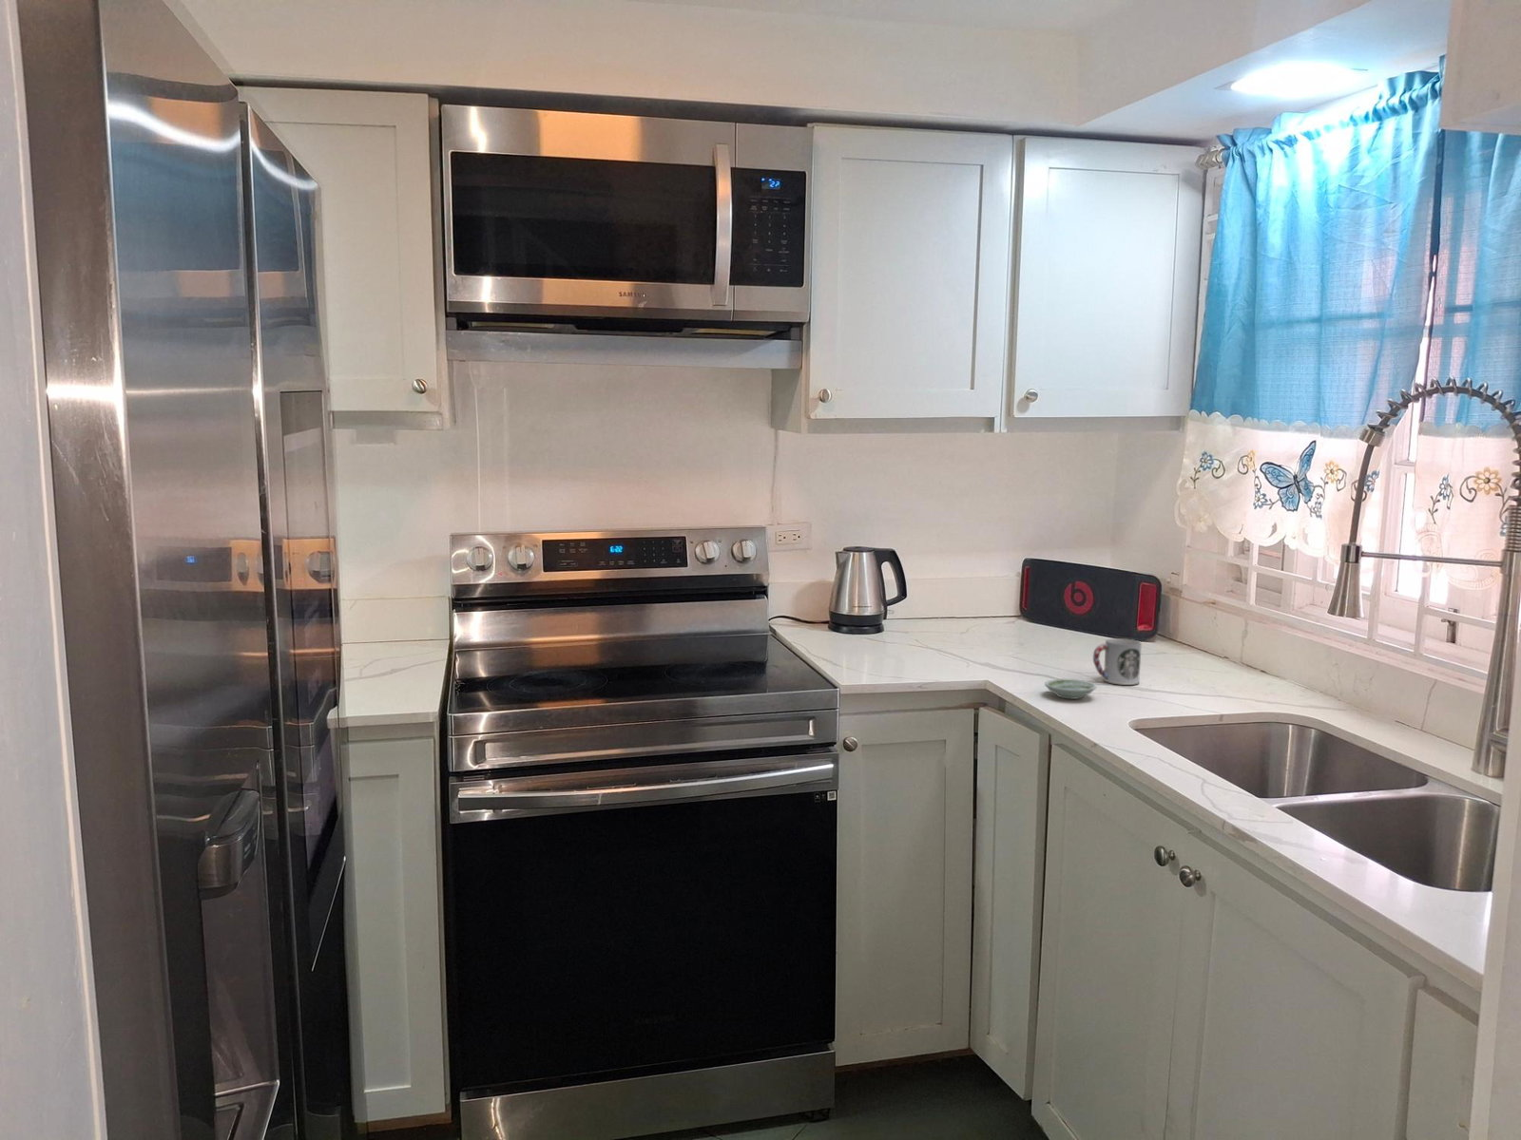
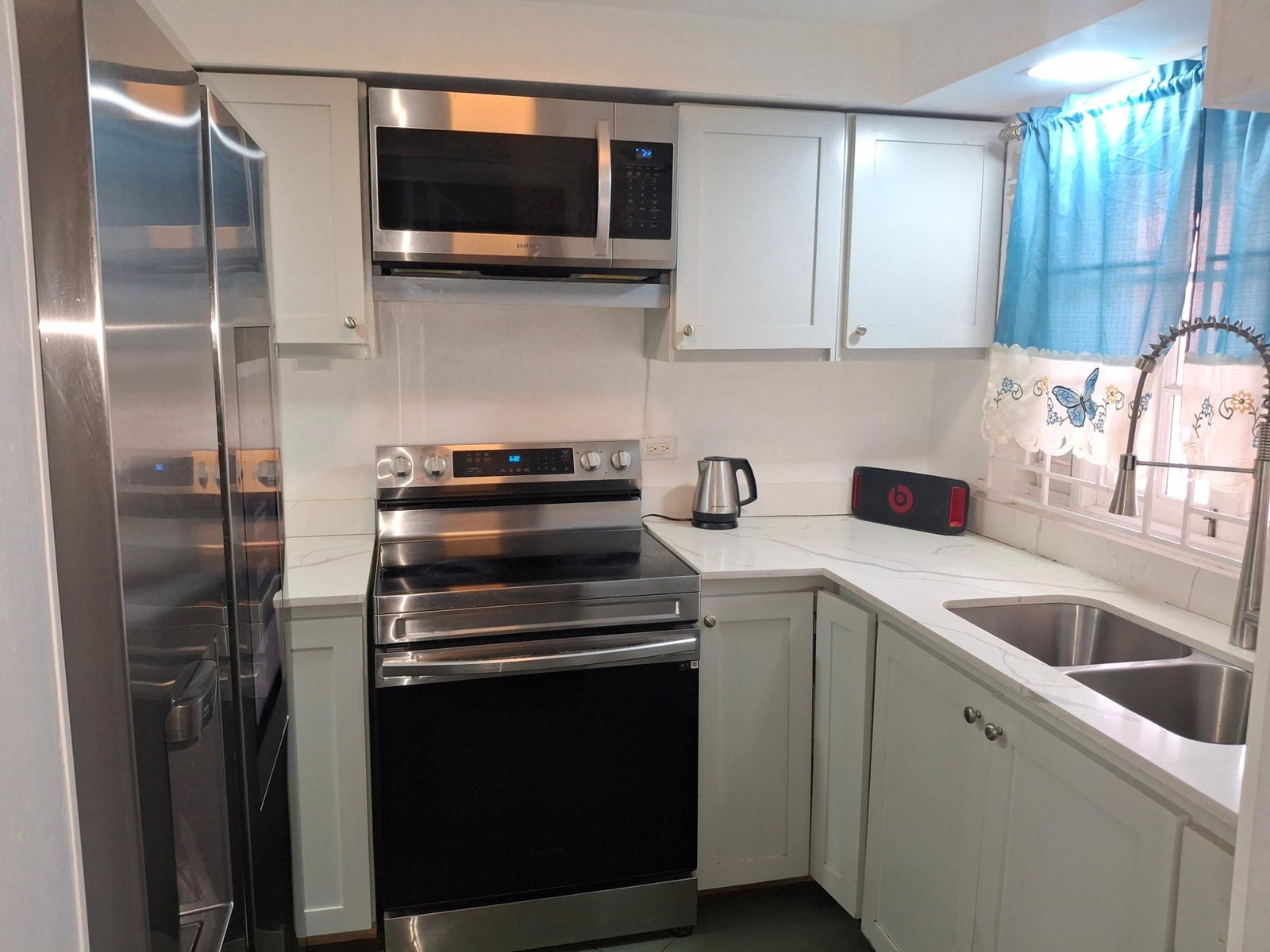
- saucer [1044,678,1098,701]
- cup [1092,637,1143,686]
